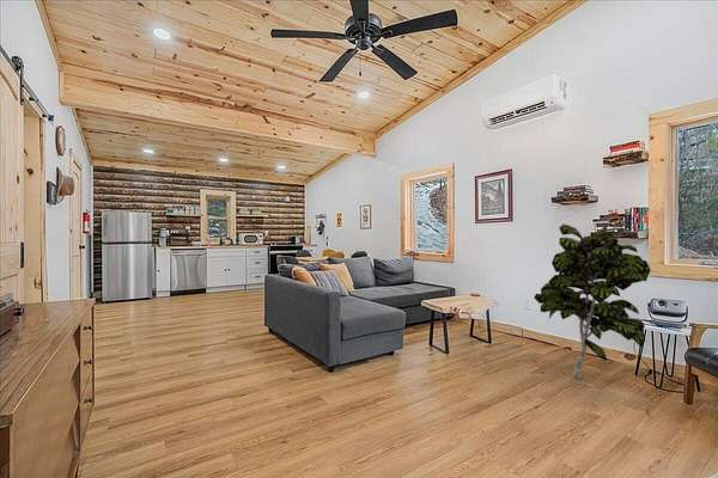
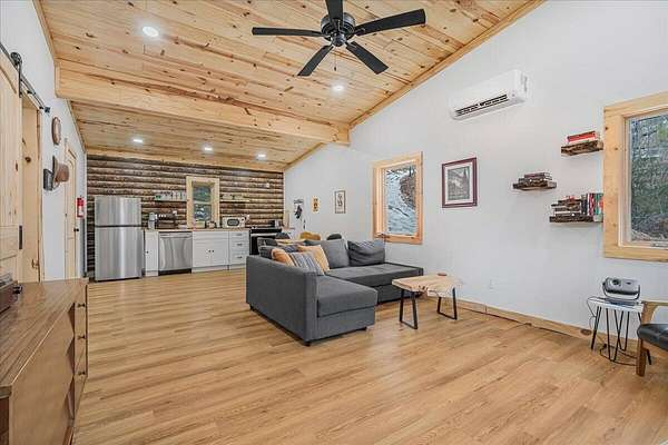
- indoor plant [533,223,651,380]
